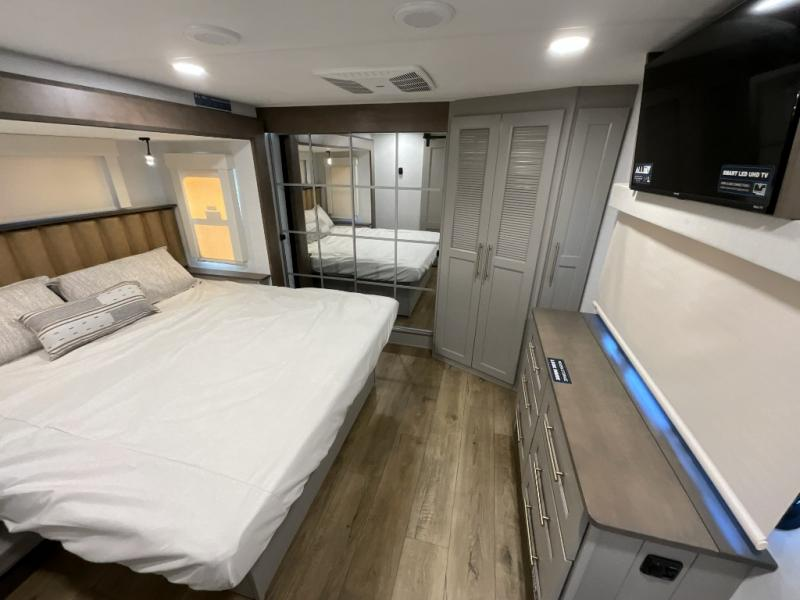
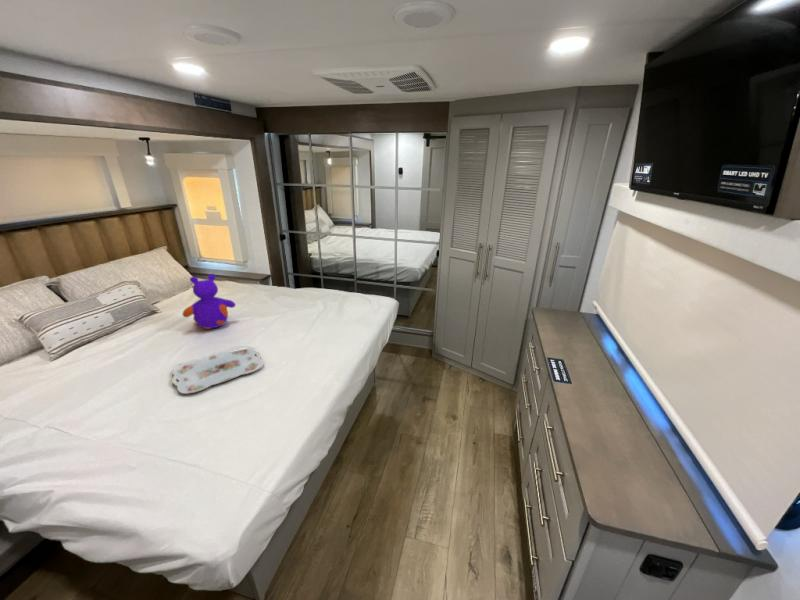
+ serving tray [171,345,265,395]
+ stuffed bear [182,273,236,330]
